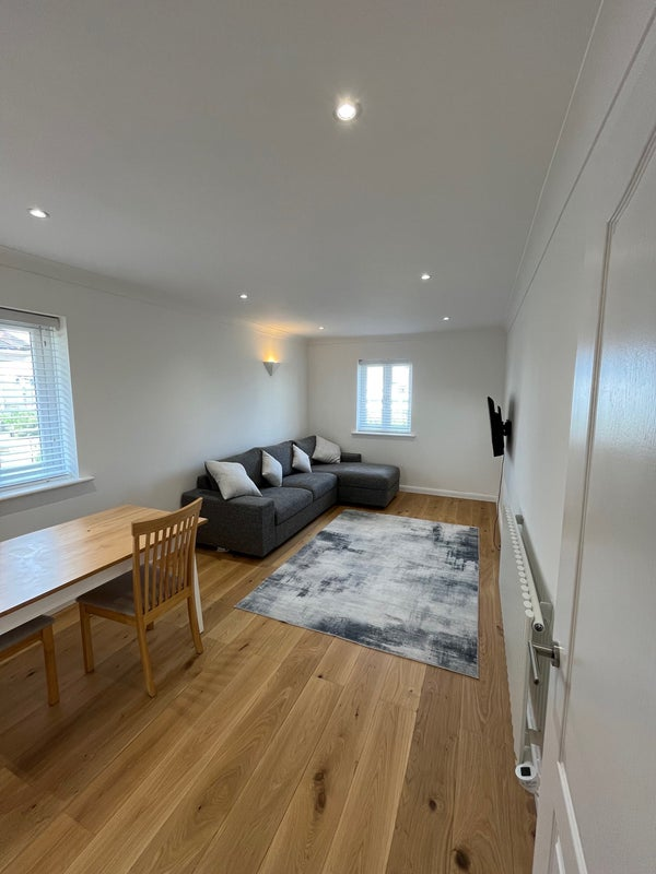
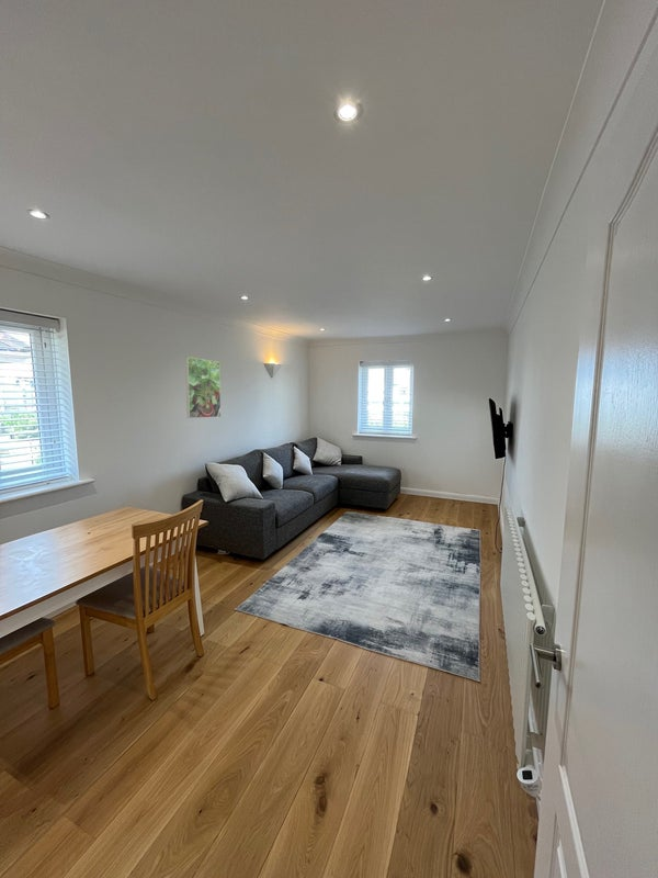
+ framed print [184,356,222,419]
